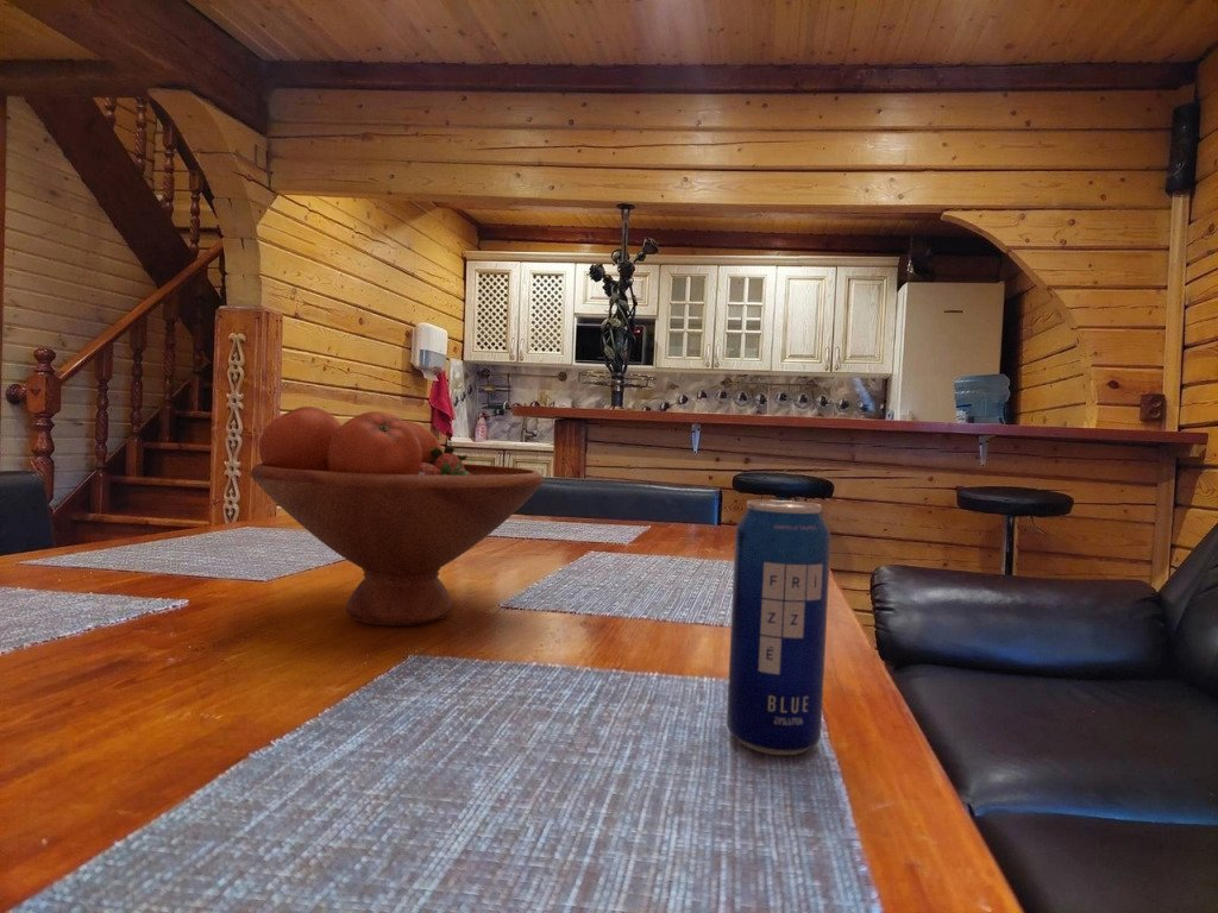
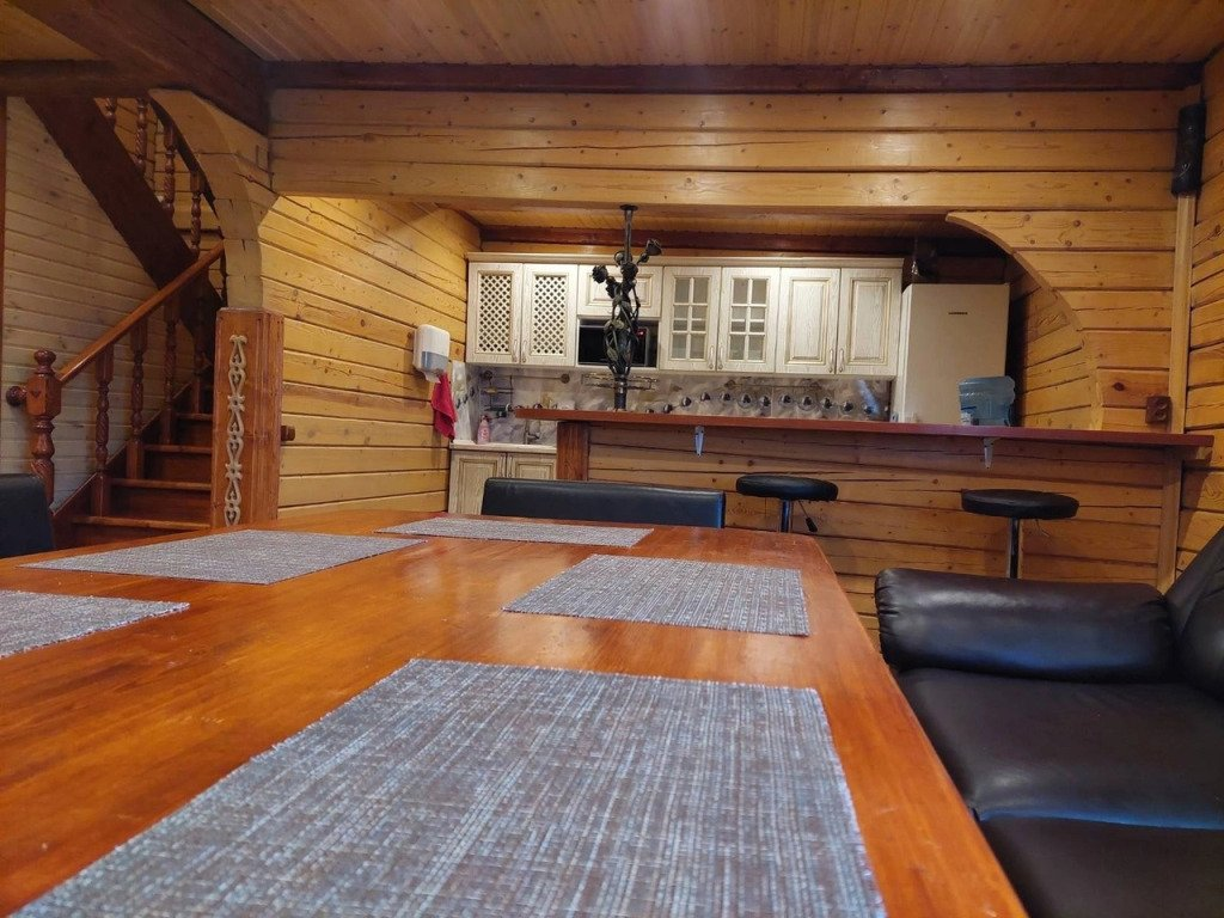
- beverage can [726,499,831,756]
- fruit bowl [249,405,545,626]
